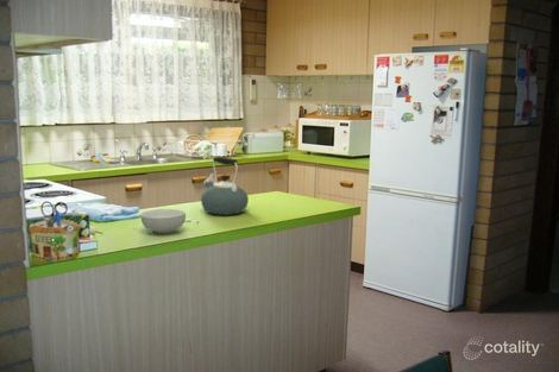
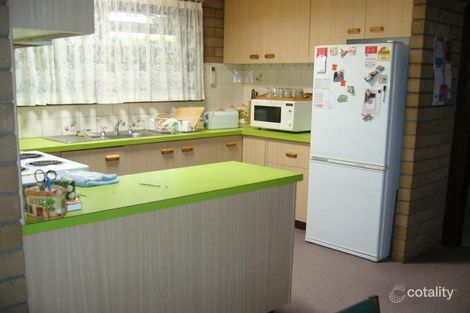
- kettle [200,156,250,216]
- cereal bowl [139,208,187,234]
